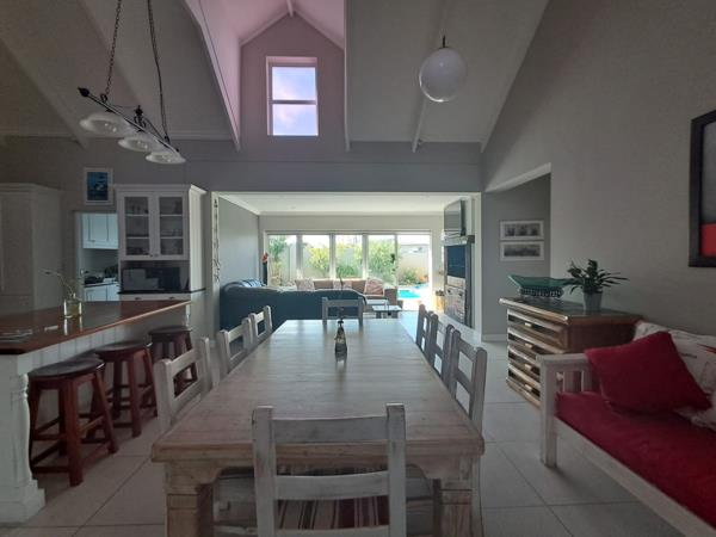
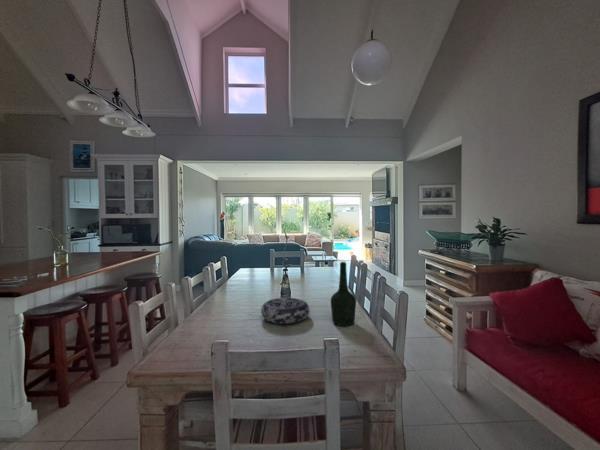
+ bottle [330,261,357,327]
+ decorative bowl [260,297,310,325]
